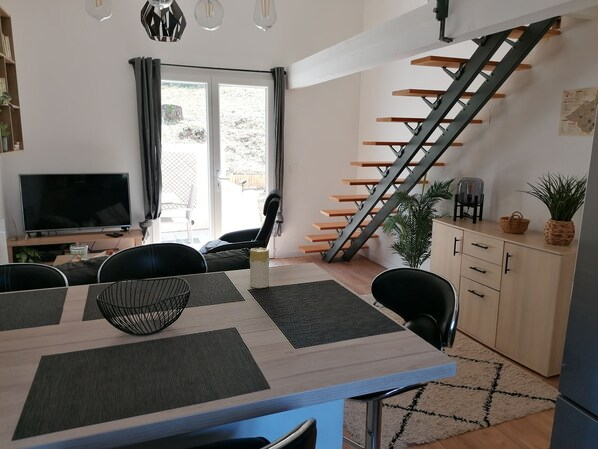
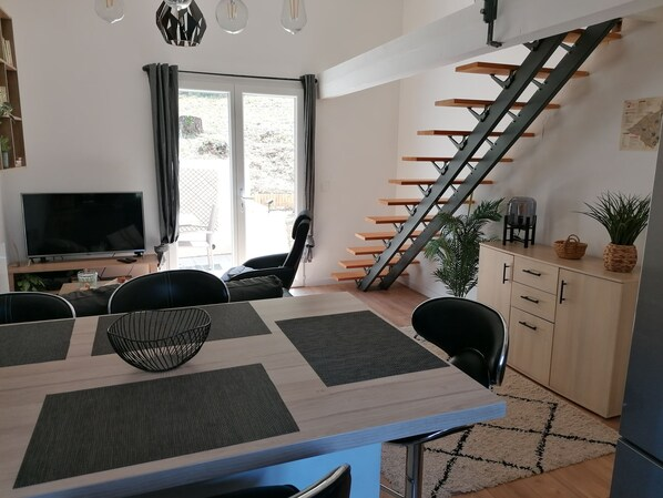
- candle [249,247,270,289]
